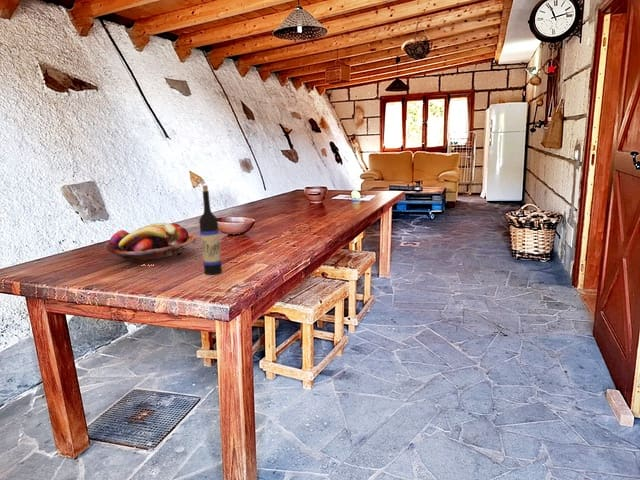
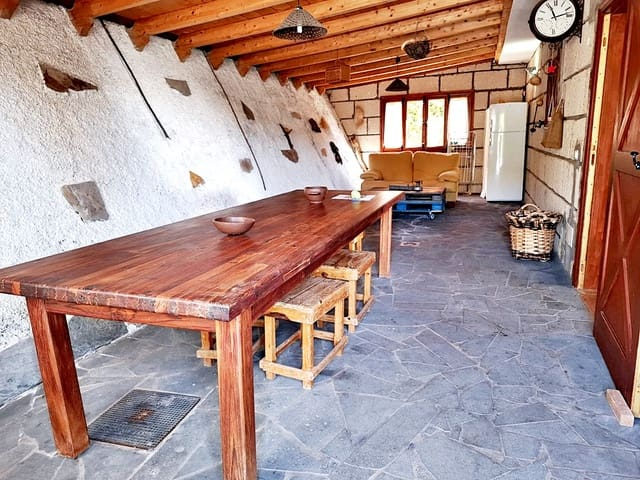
- wine bottle [198,184,223,276]
- fruit basket [102,222,197,266]
